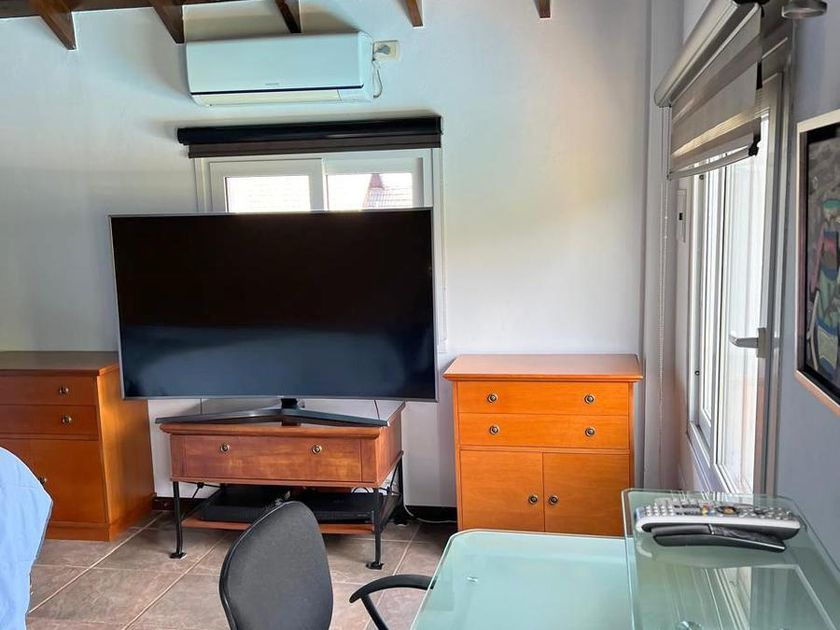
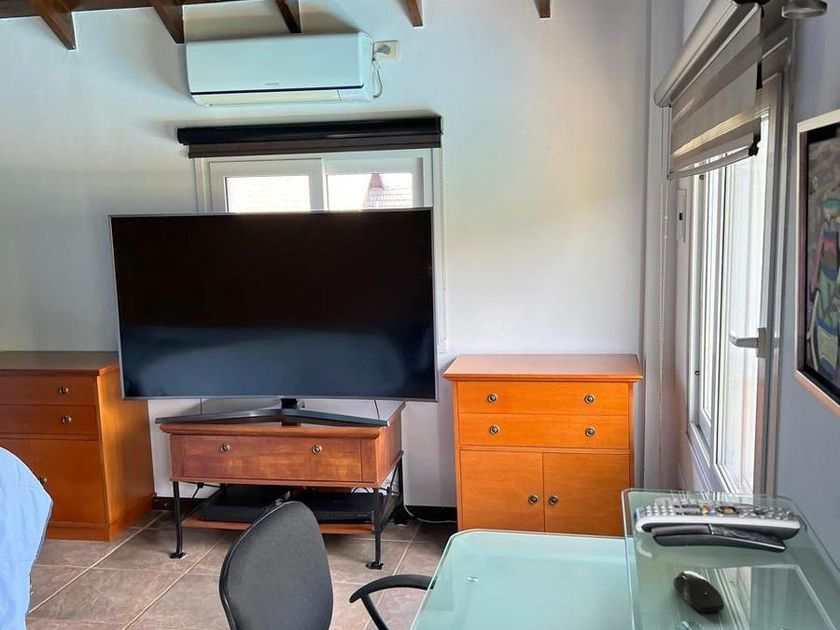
+ computer mouse [672,569,725,613]
